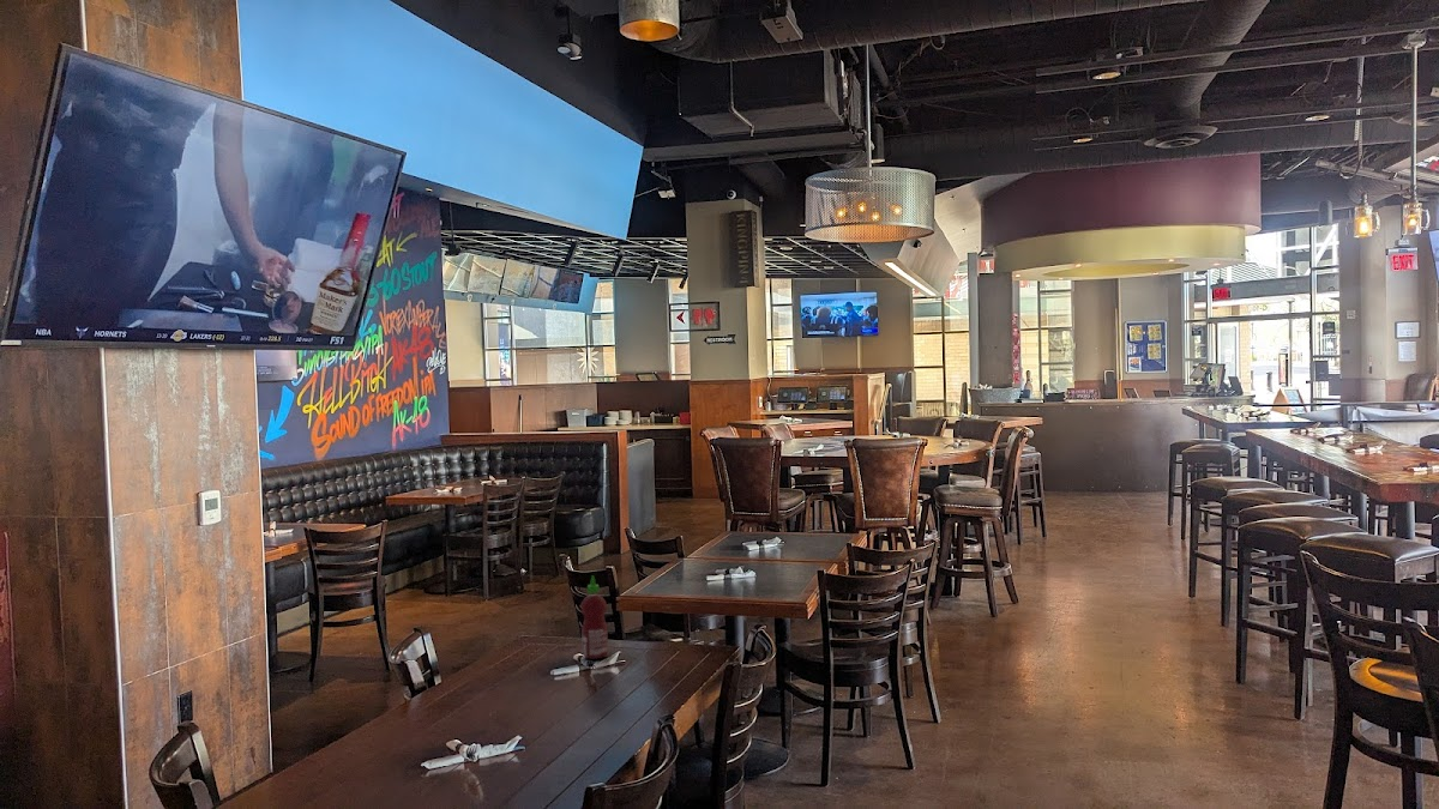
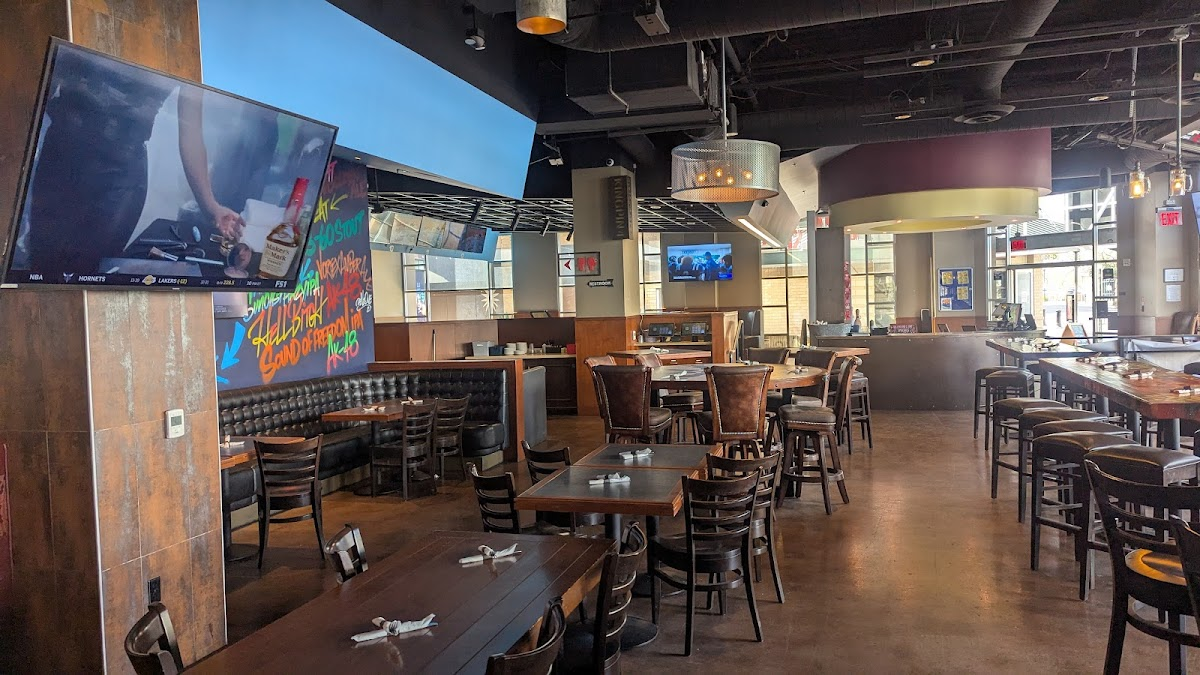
- hot sauce [580,574,609,659]
